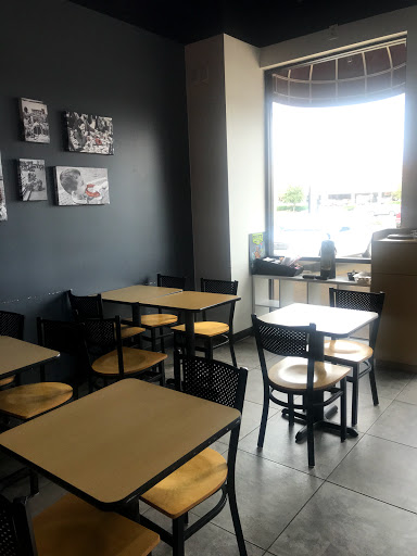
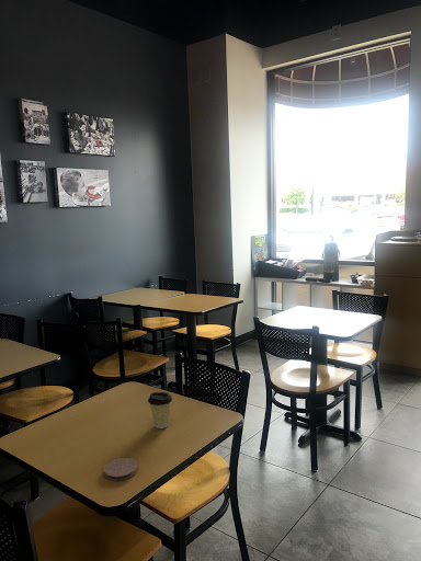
+ coffee cup [147,391,173,430]
+ coaster [103,457,138,482]
